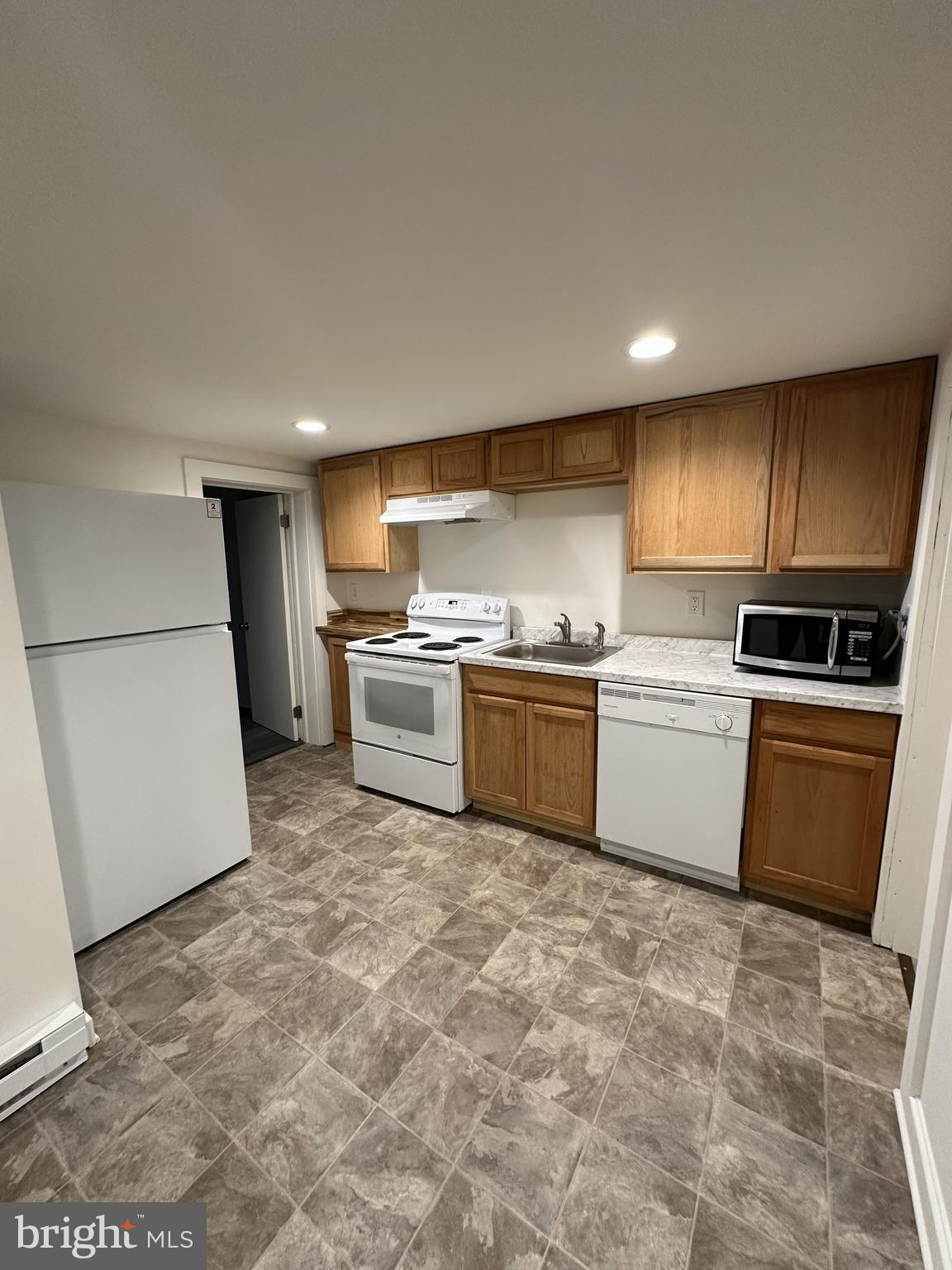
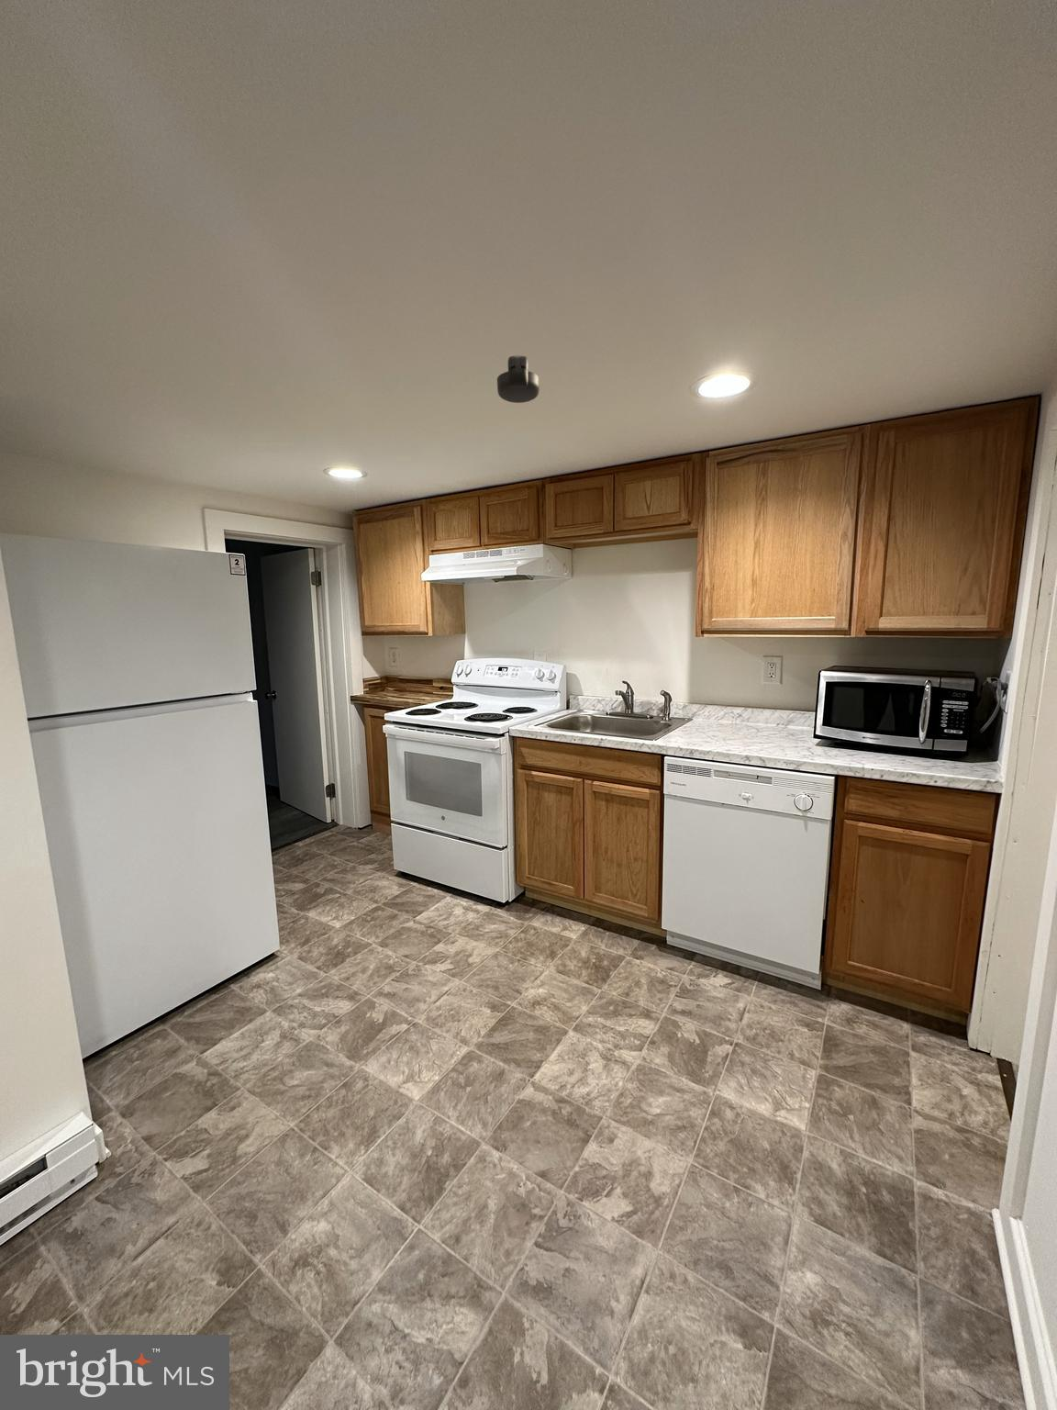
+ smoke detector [496,355,541,404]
